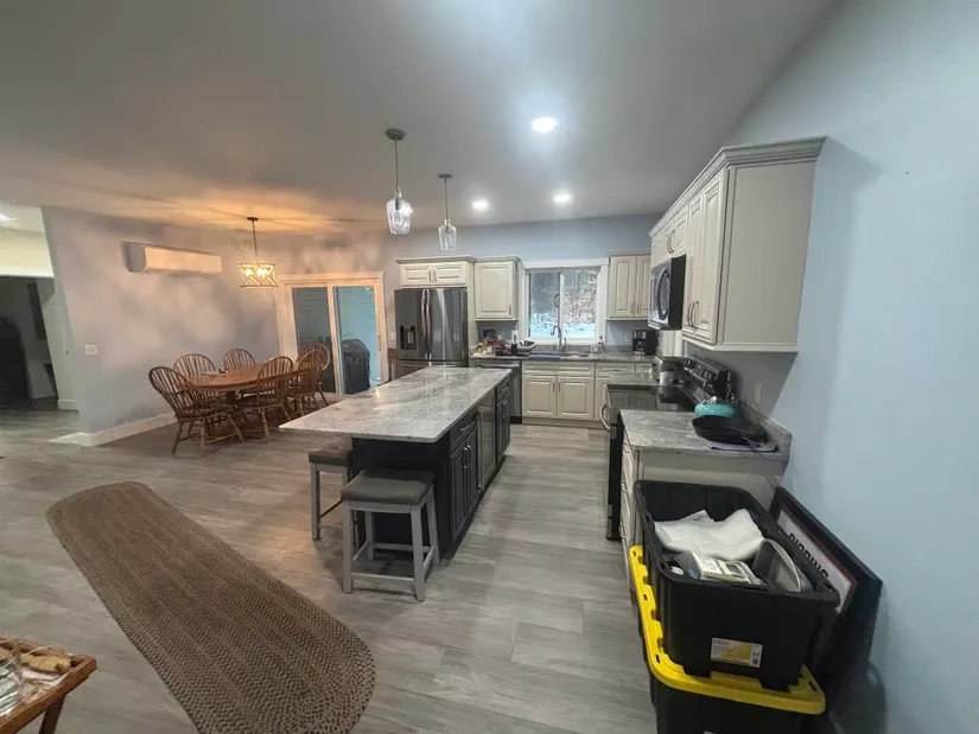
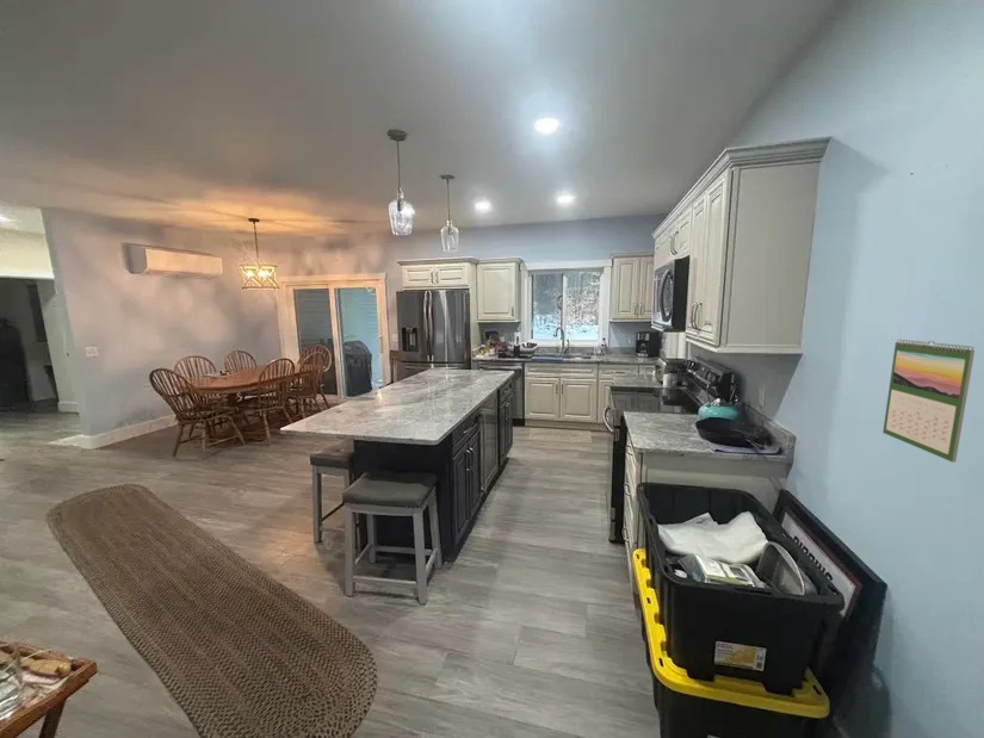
+ calendar [881,339,976,464]
